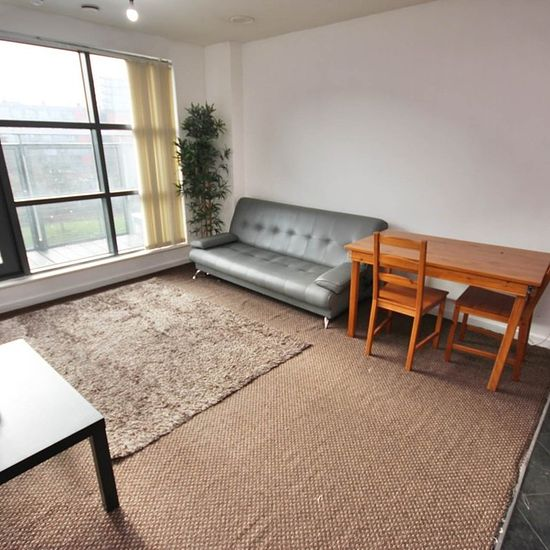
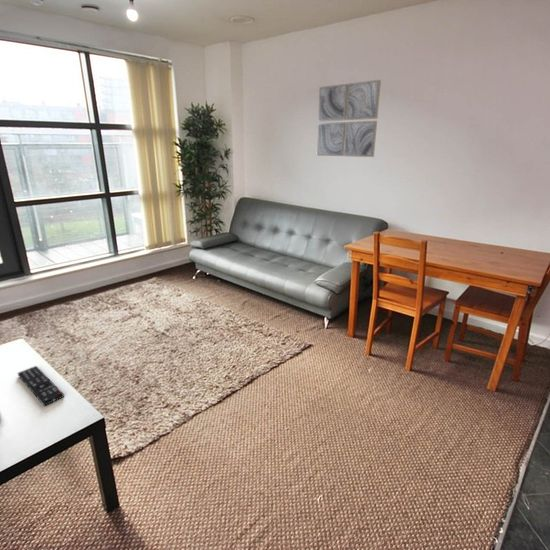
+ wall art [316,79,382,158]
+ remote control [17,365,65,407]
